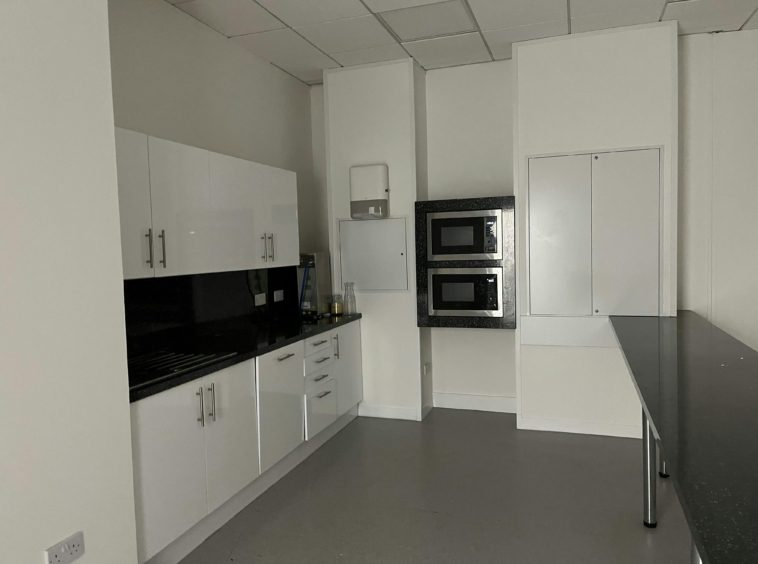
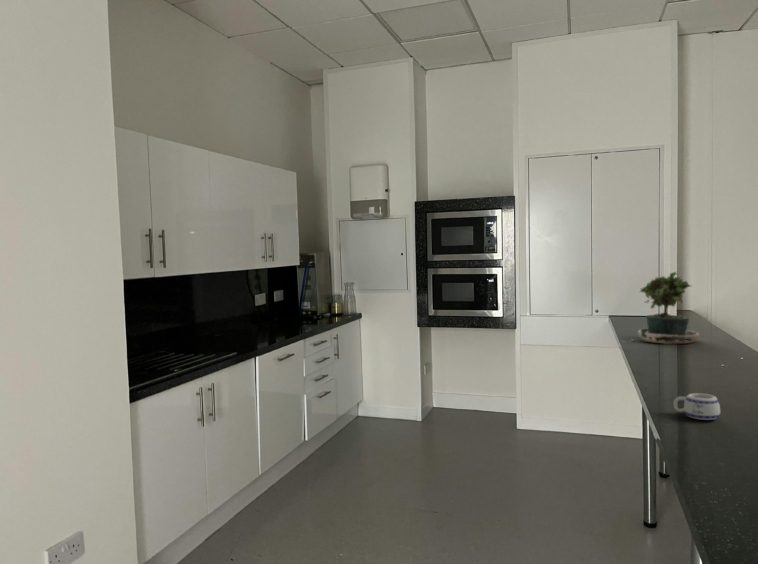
+ potted plant [621,270,700,345]
+ mug [673,392,721,421]
